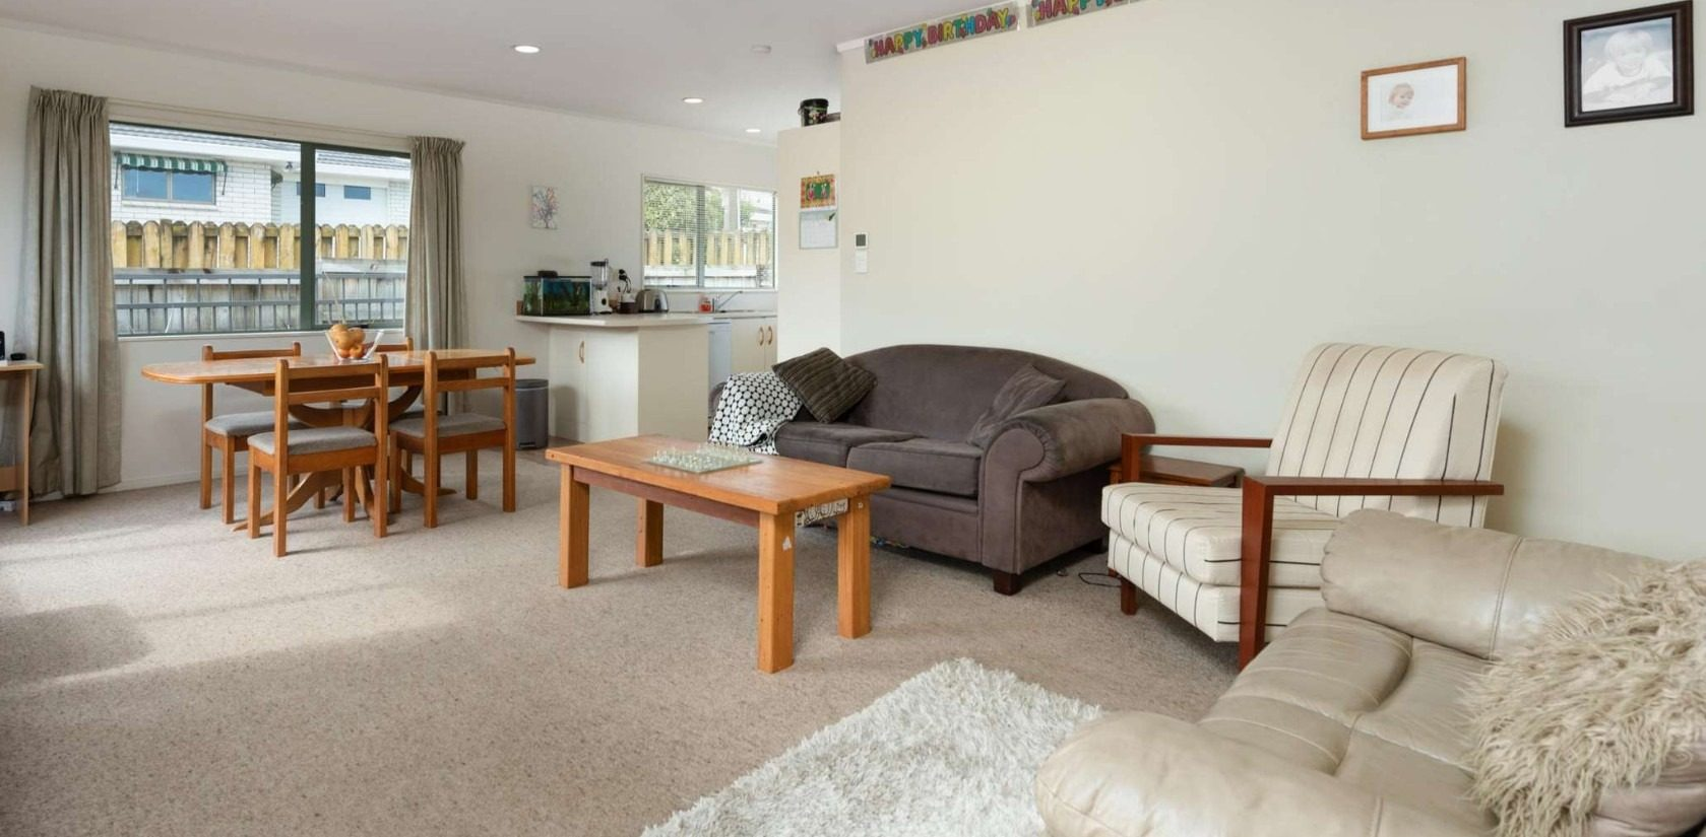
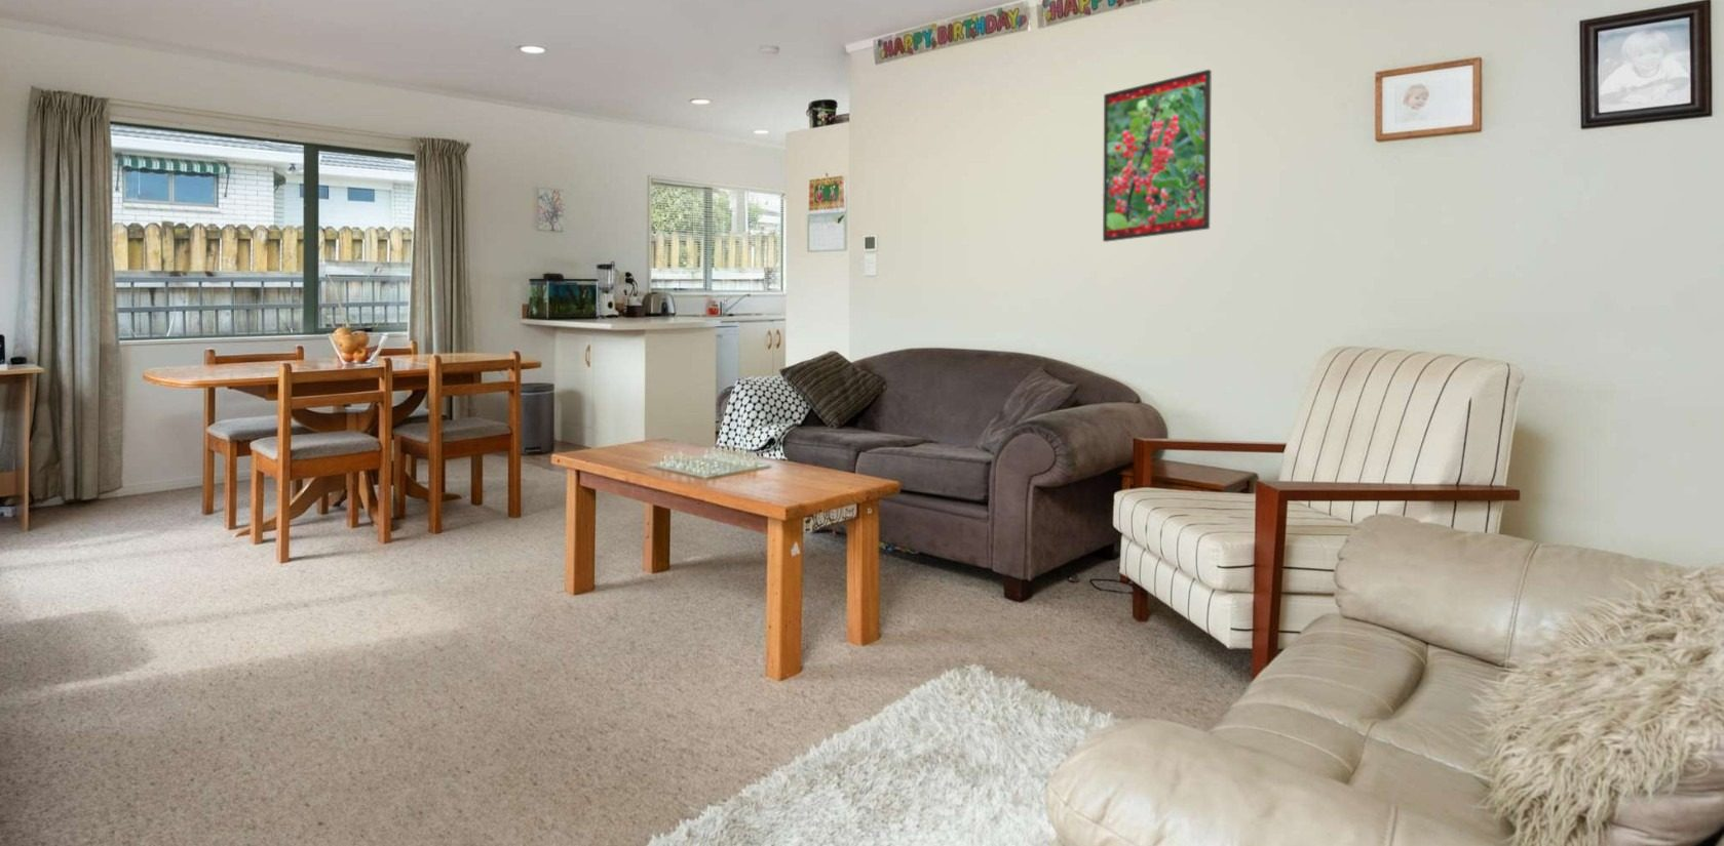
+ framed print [1102,69,1213,243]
